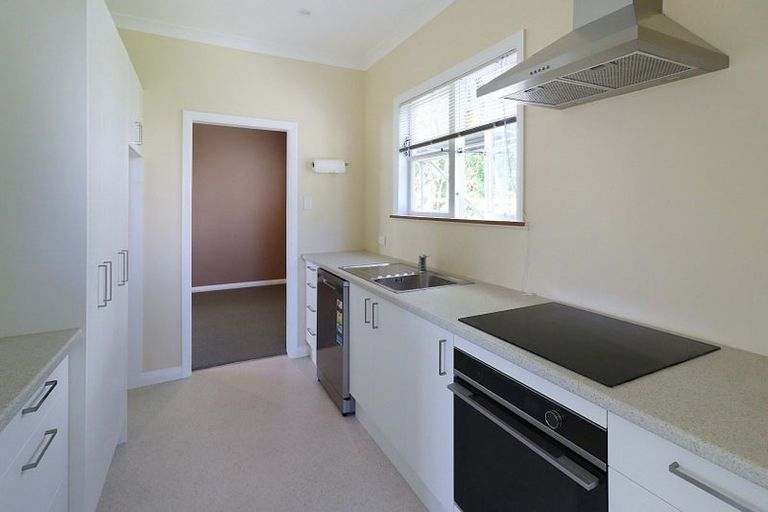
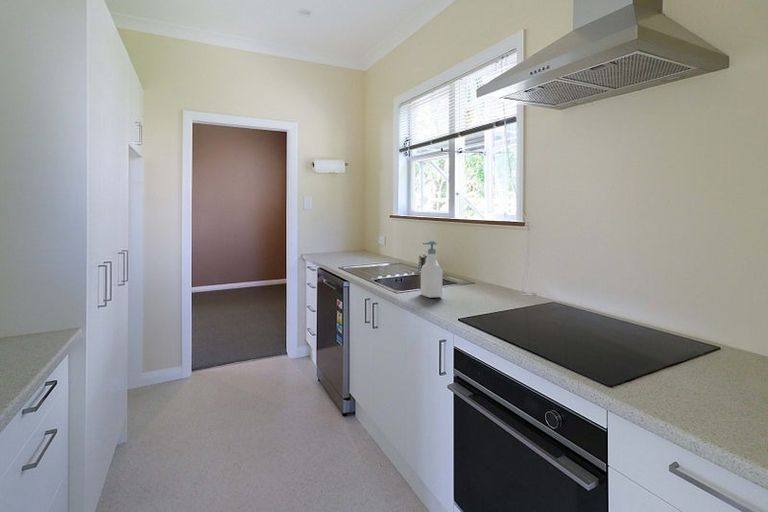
+ soap bottle [420,240,444,299]
